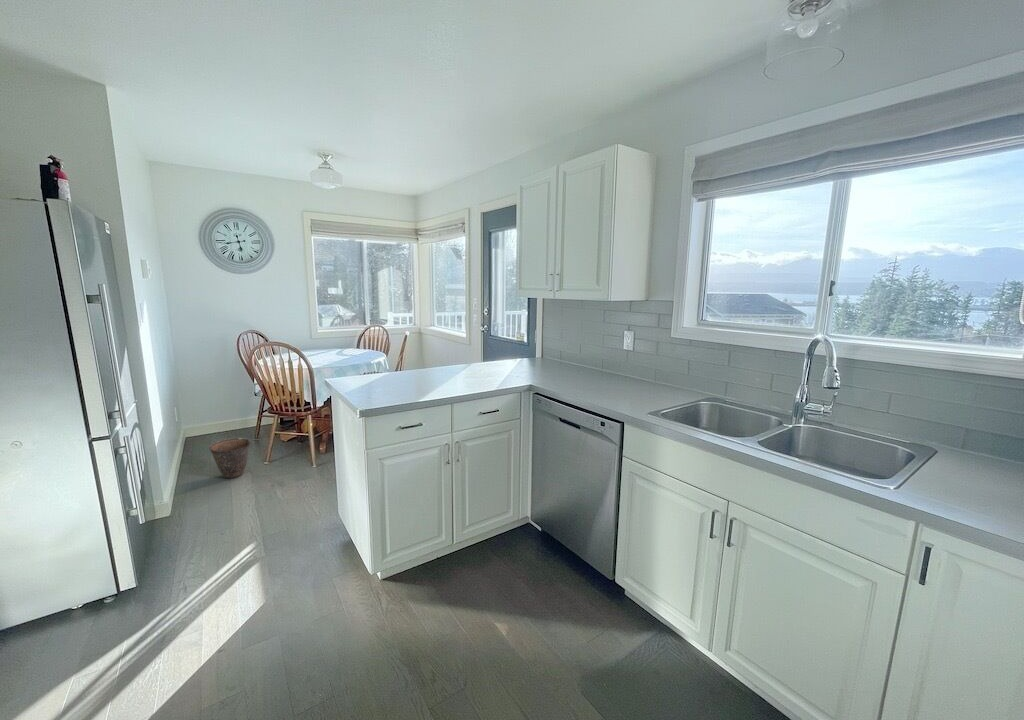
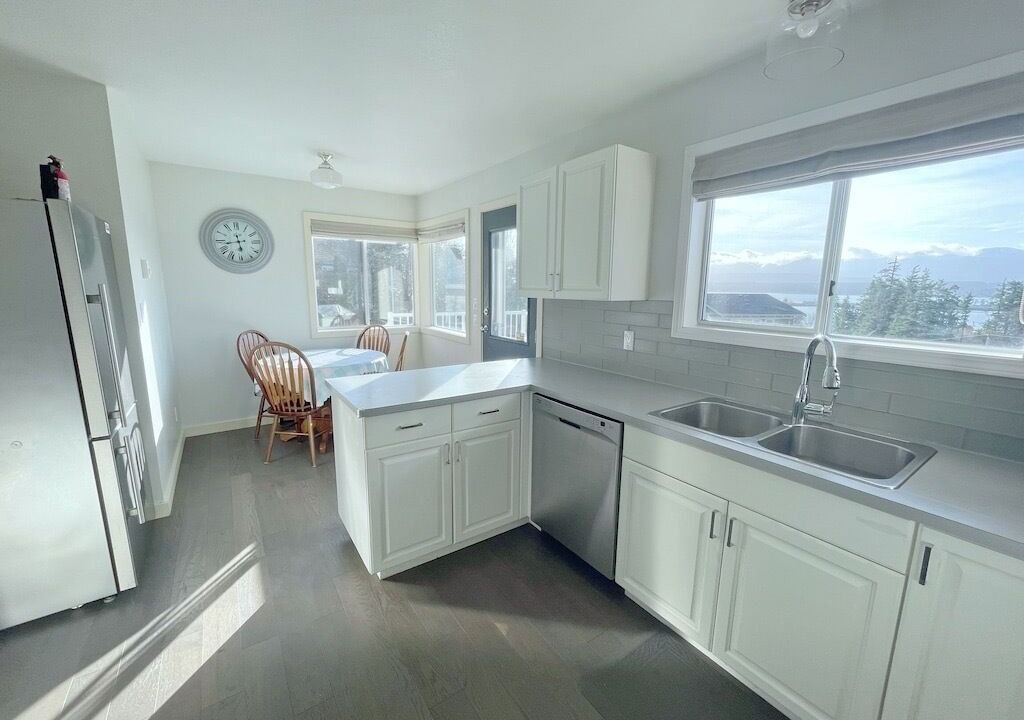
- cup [208,437,252,479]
